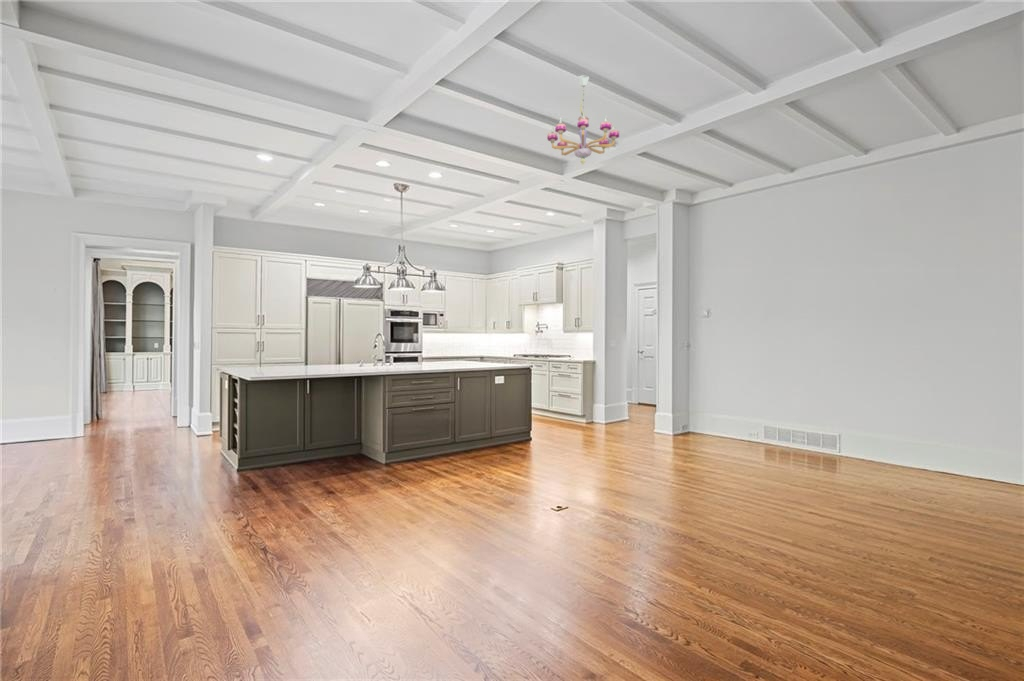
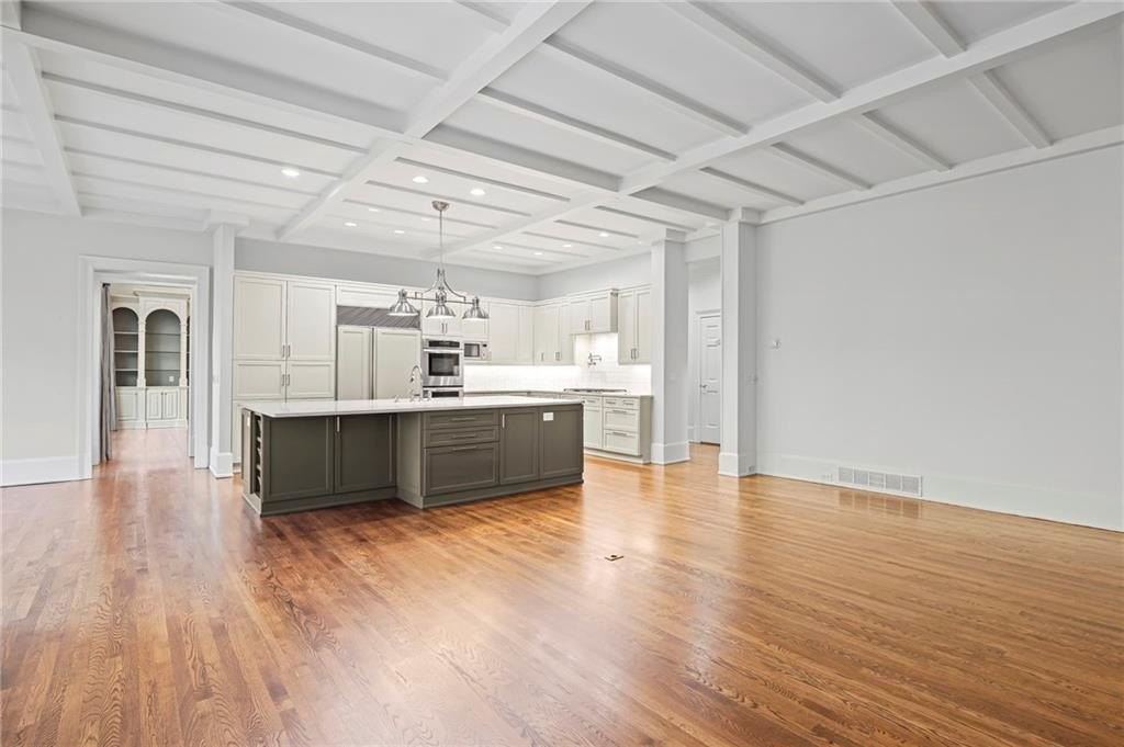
- chandelier [546,74,620,166]
